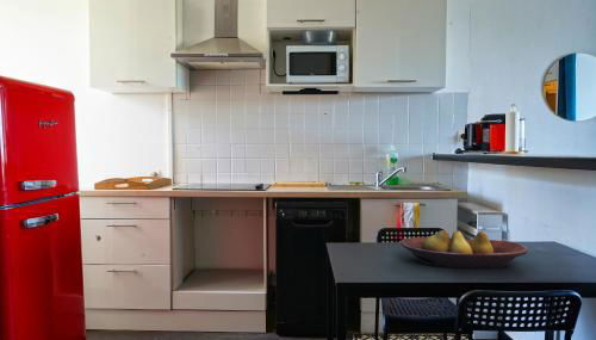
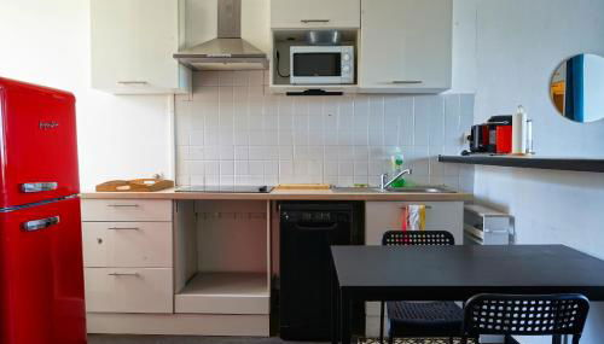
- fruit bowl [399,229,529,270]
